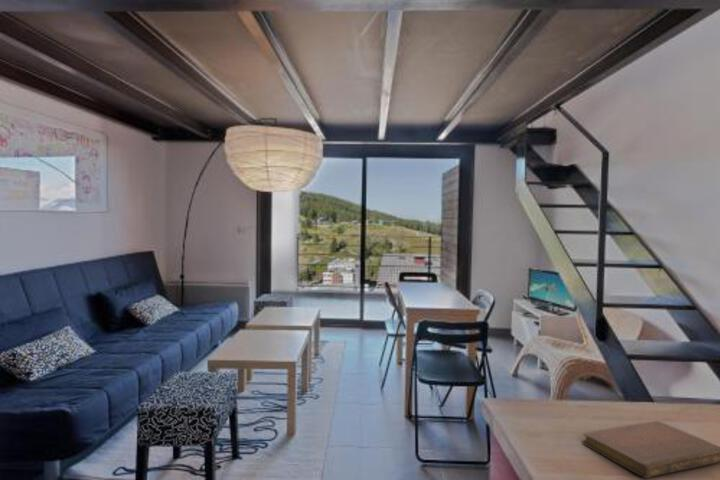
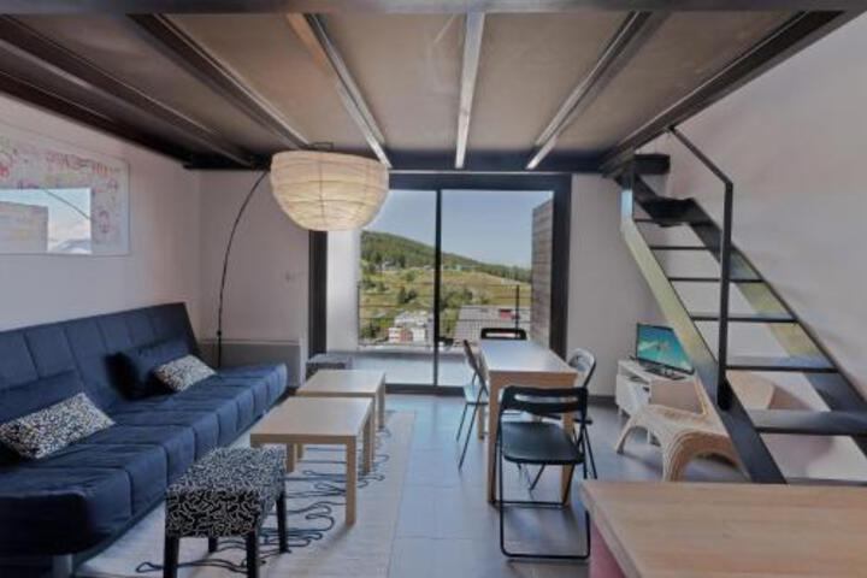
- notebook [581,420,720,479]
